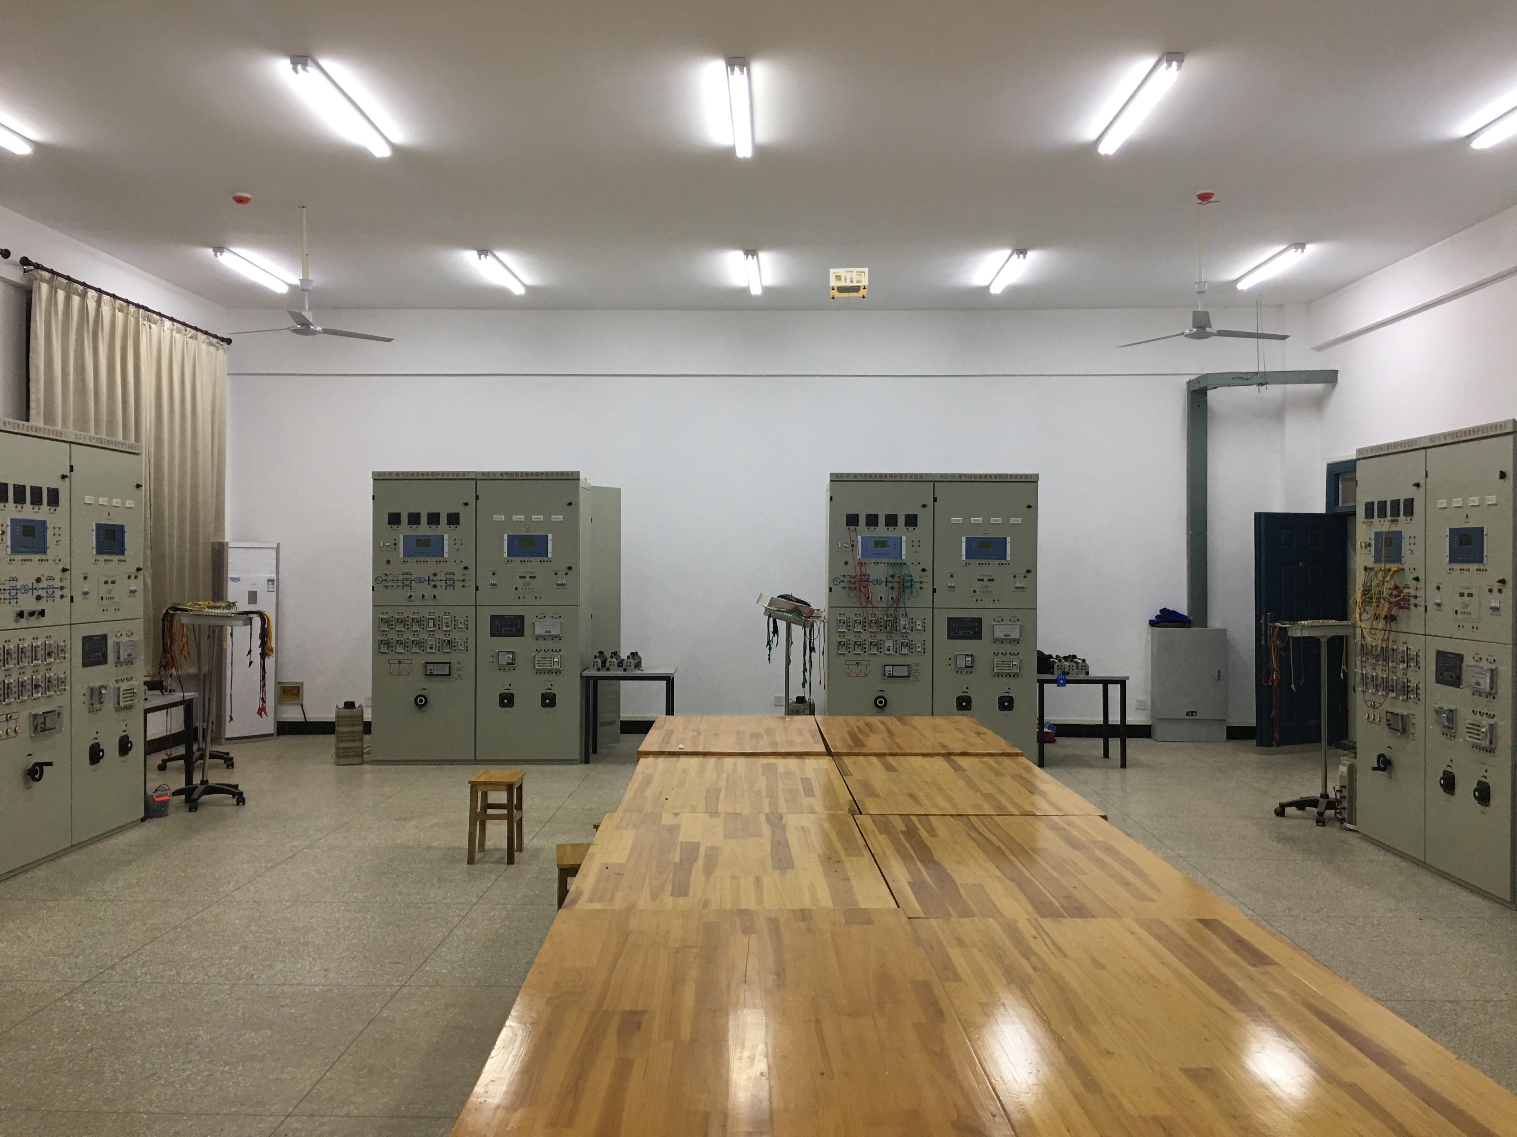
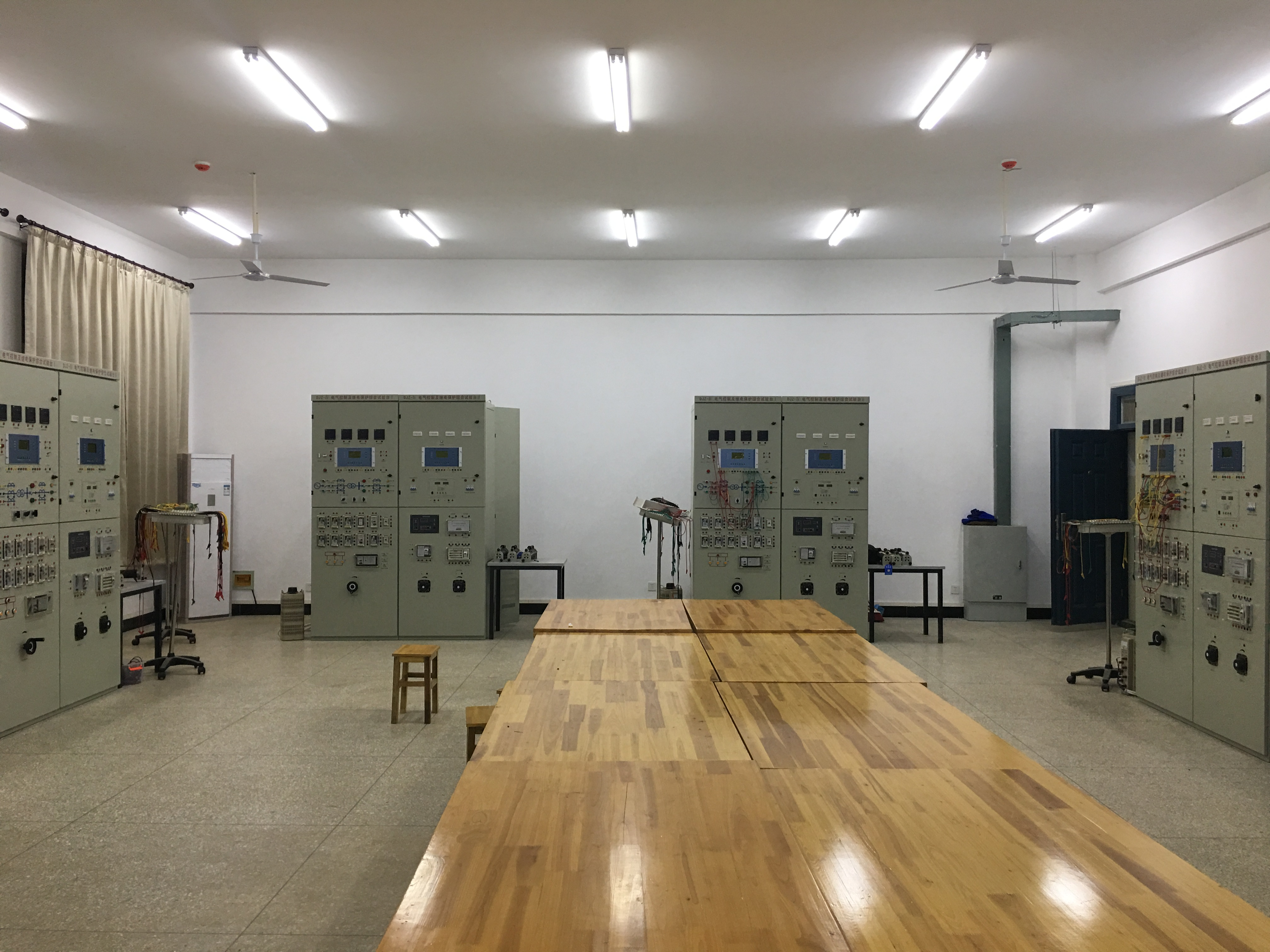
- projector [829,268,868,309]
